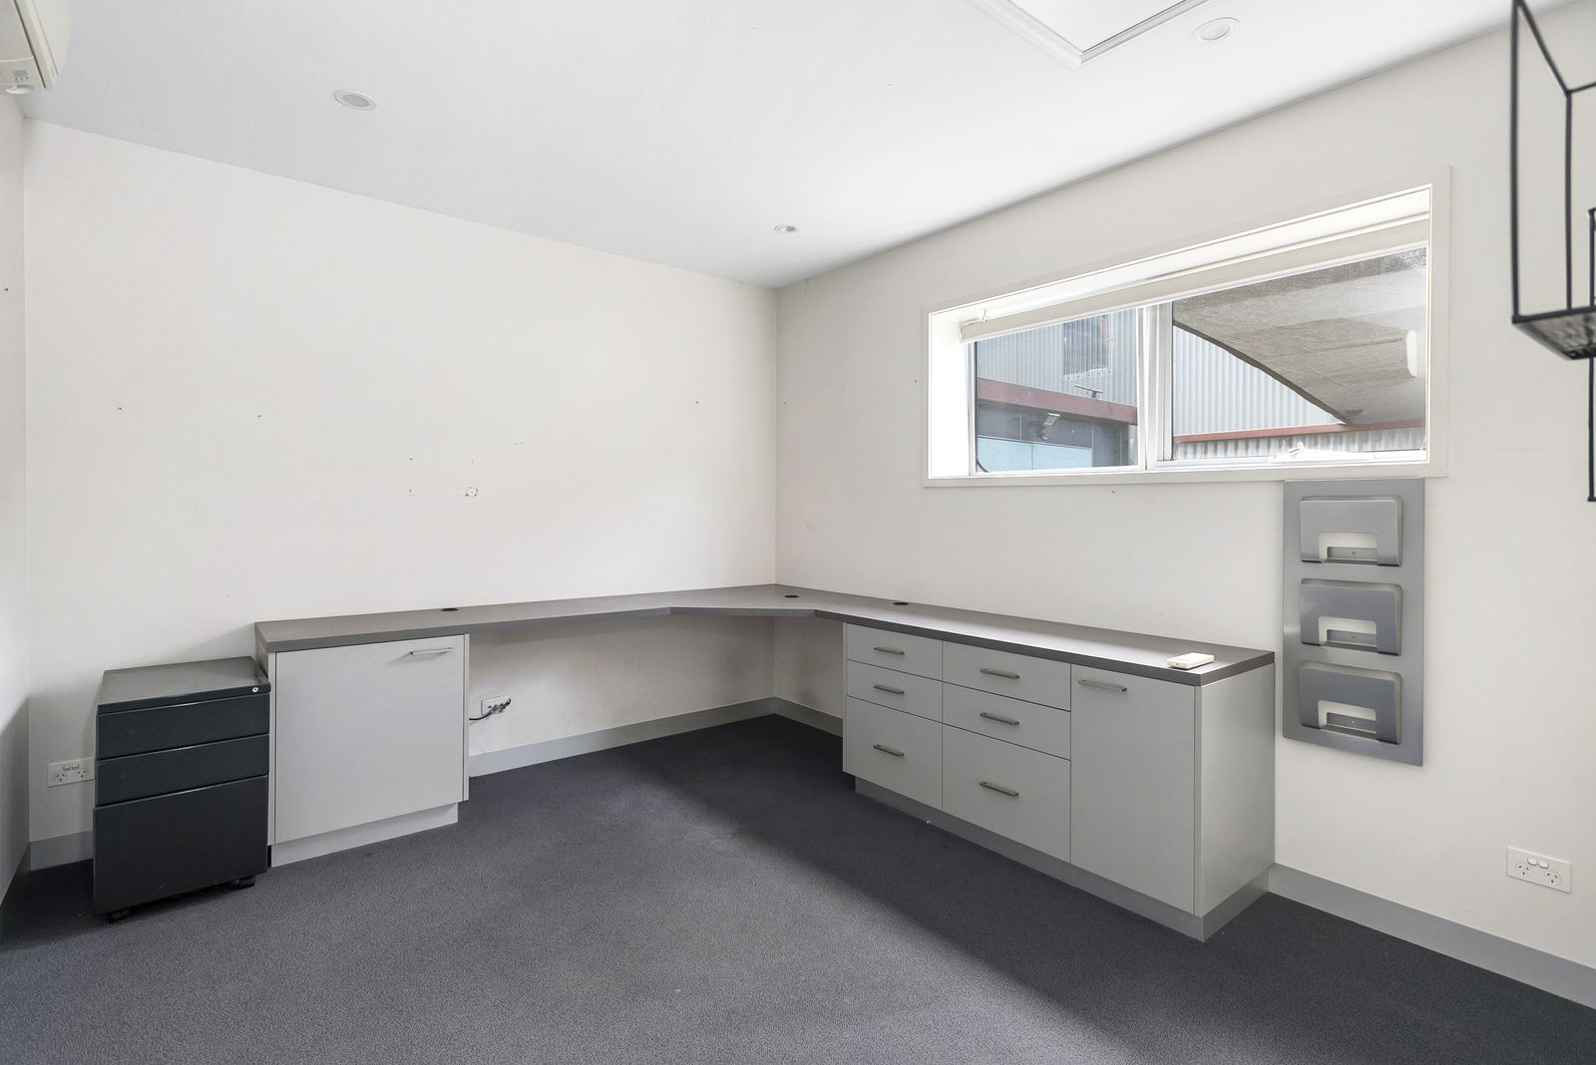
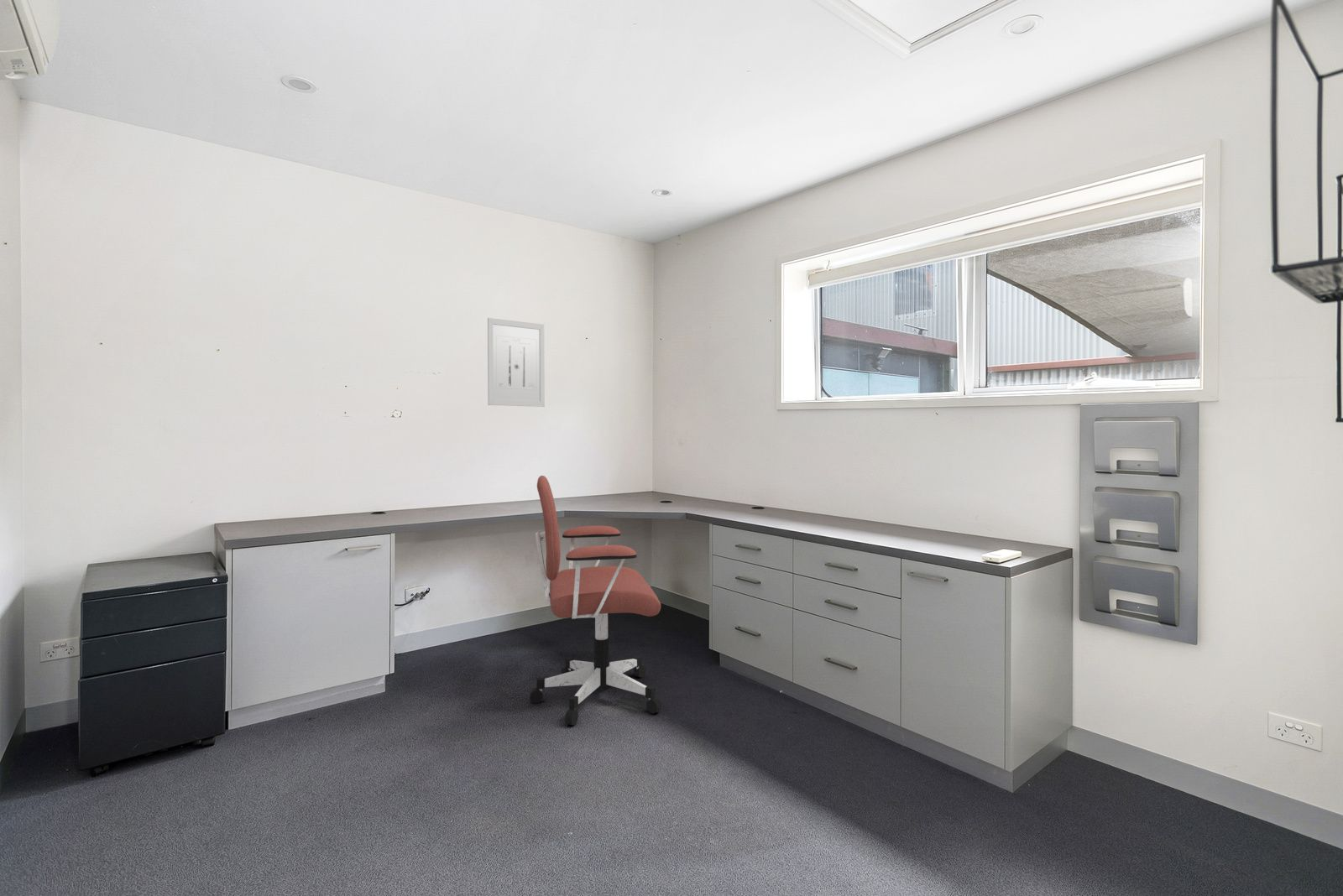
+ wall art [487,317,546,408]
+ office chair [529,475,662,726]
